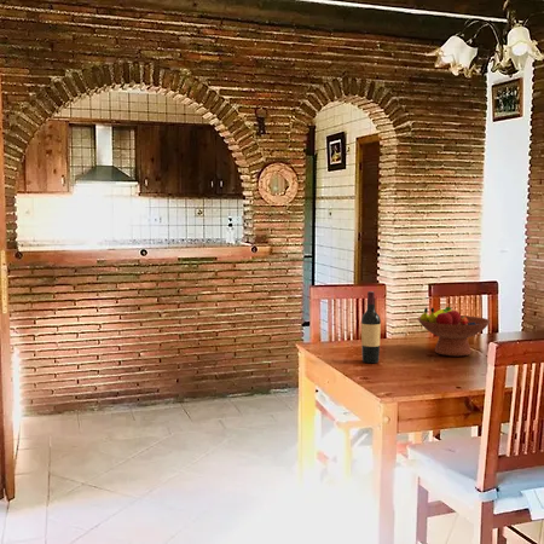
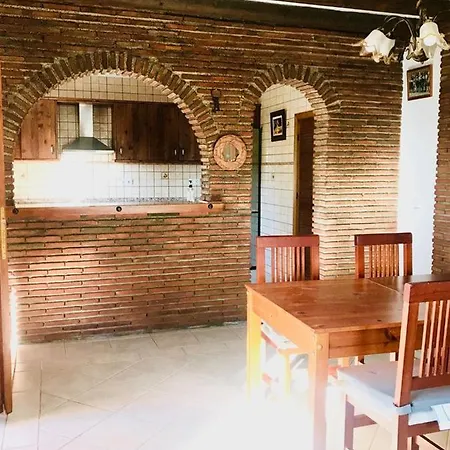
- wine bottle [360,290,382,364]
- fruit bowl [416,306,492,357]
